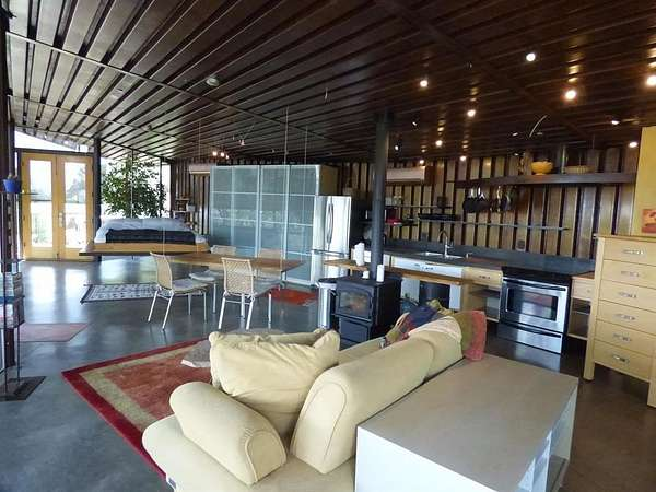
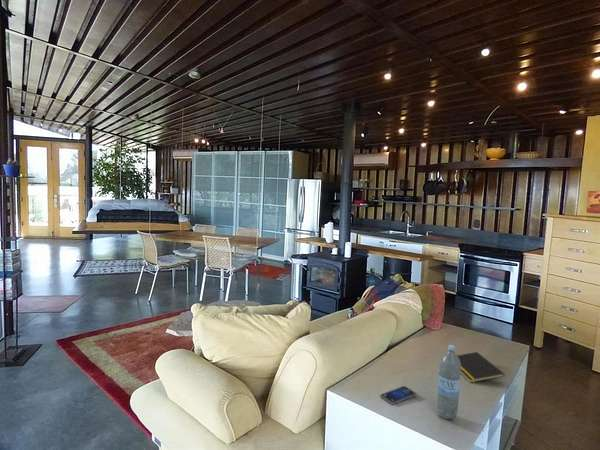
+ water bottle [436,344,462,421]
+ notepad [457,351,506,384]
+ smartphone [379,385,418,405]
